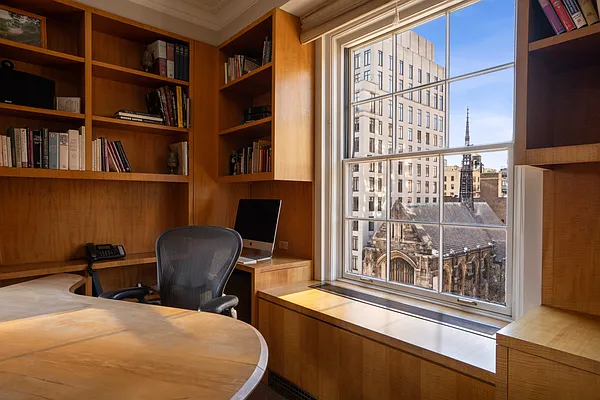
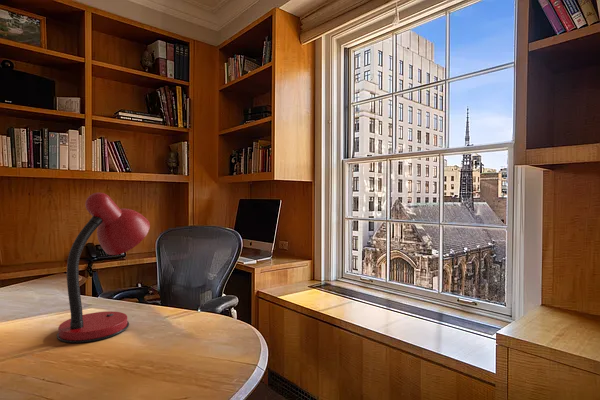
+ desk lamp [56,192,151,344]
